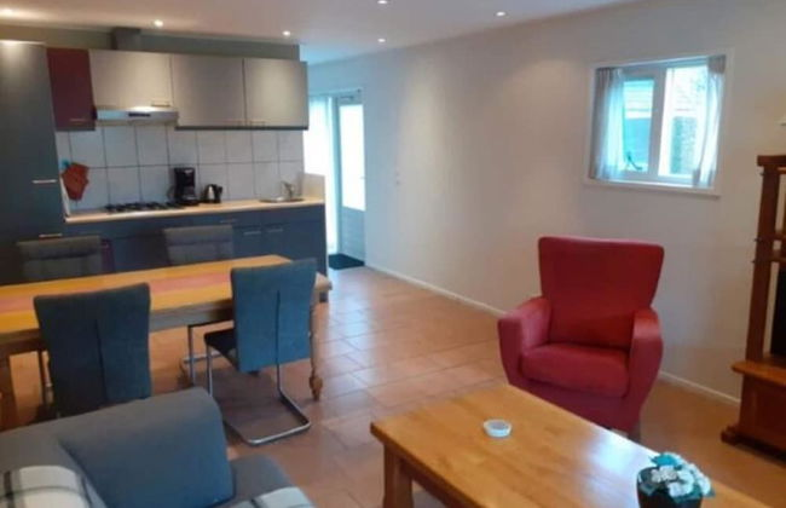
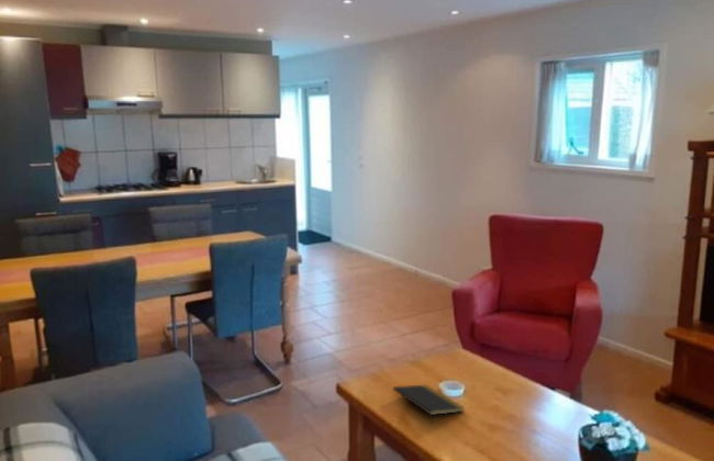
+ notepad [392,384,466,425]
